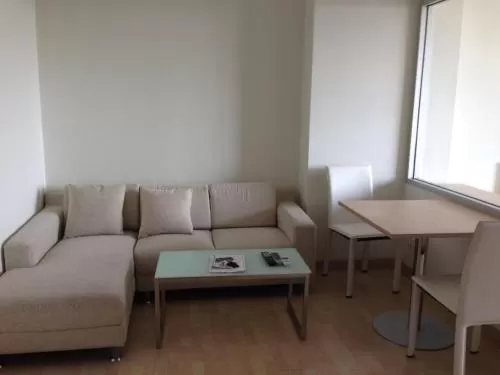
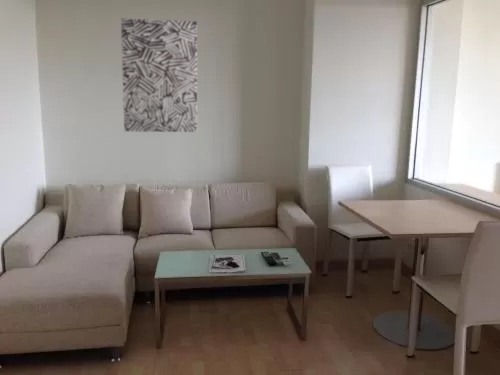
+ wall art [120,18,198,133]
